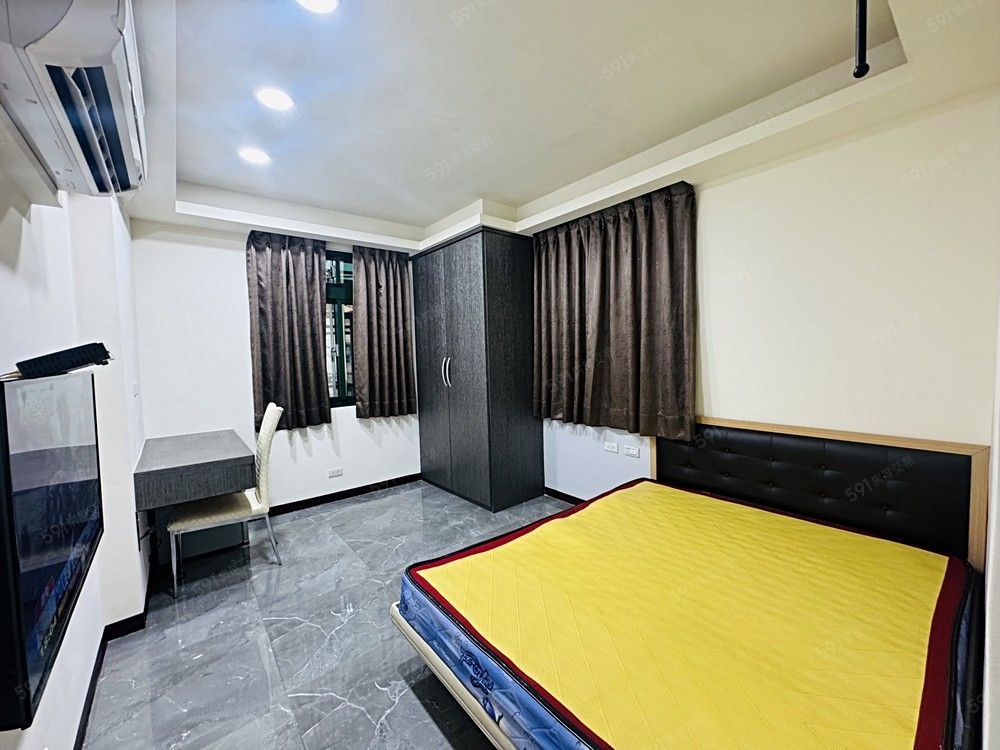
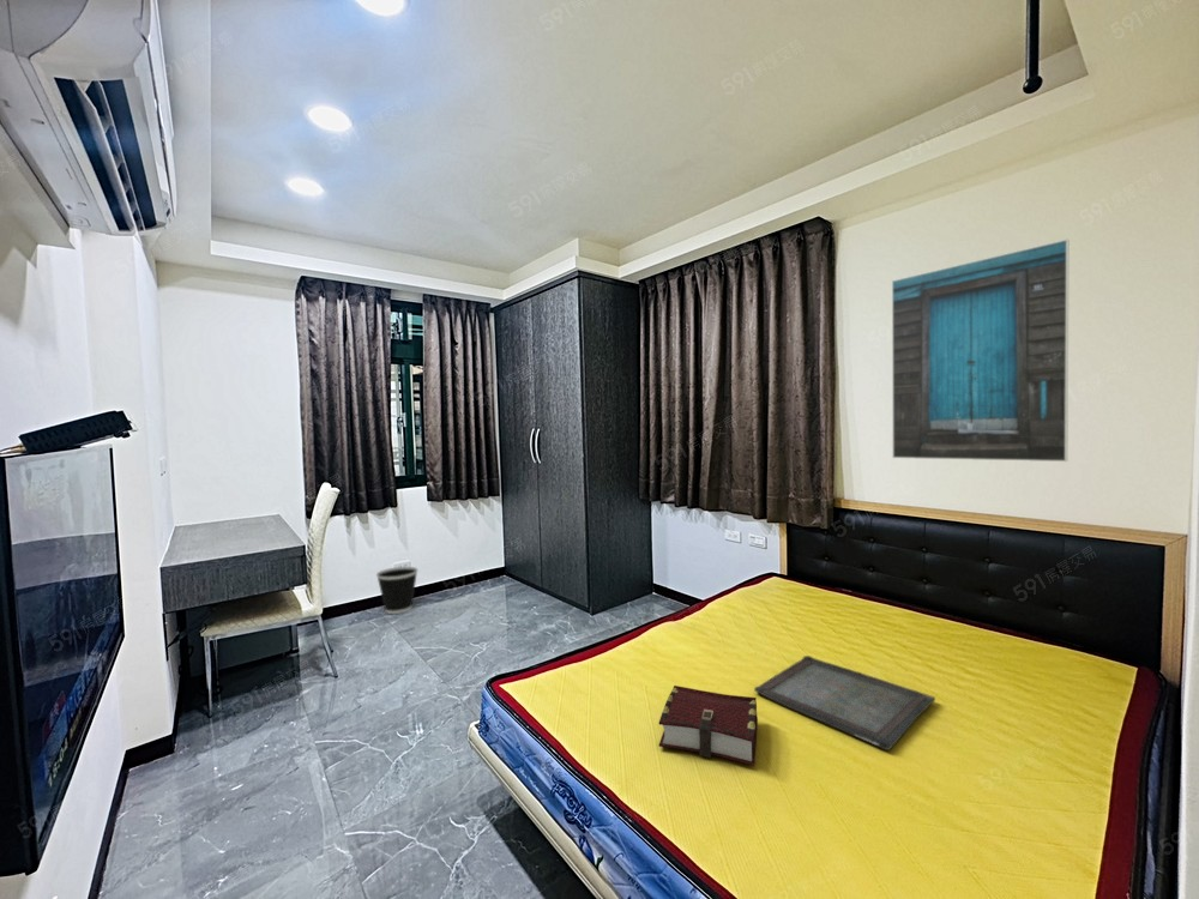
+ serving tray [753,654,936,752]
+ wastebasket [375,566,420,615]
+ book [657,684,759,767]
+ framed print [891,237,1070,463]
